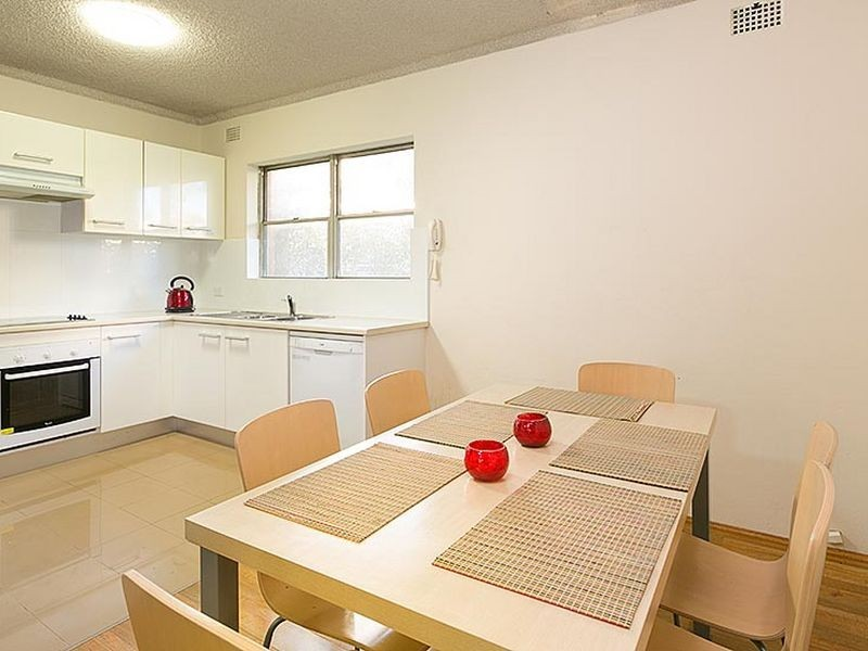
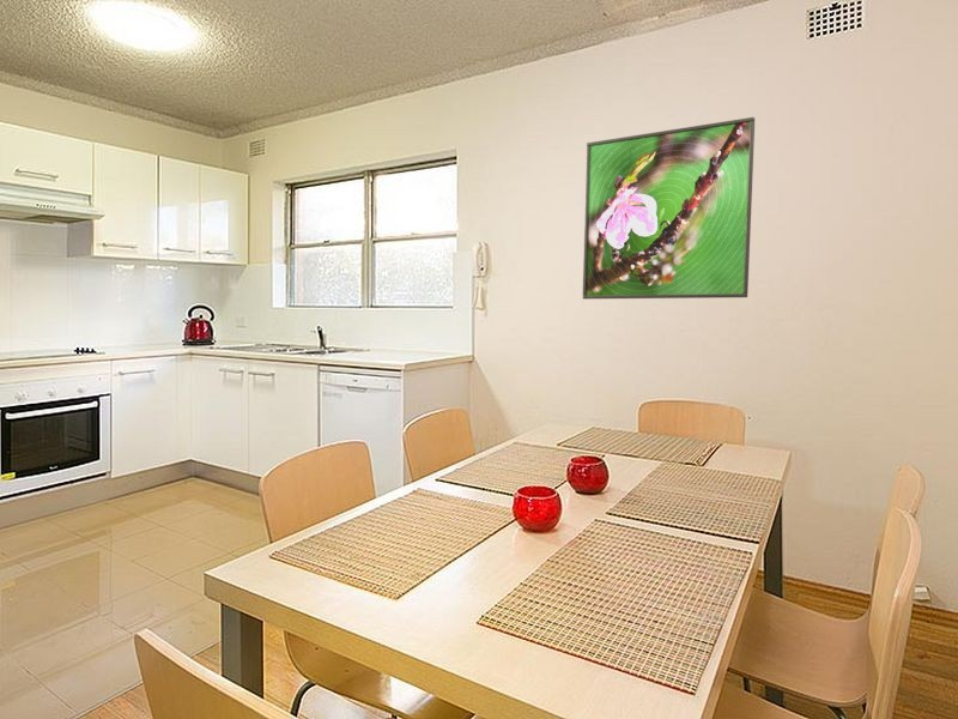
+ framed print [582,116,756,300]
